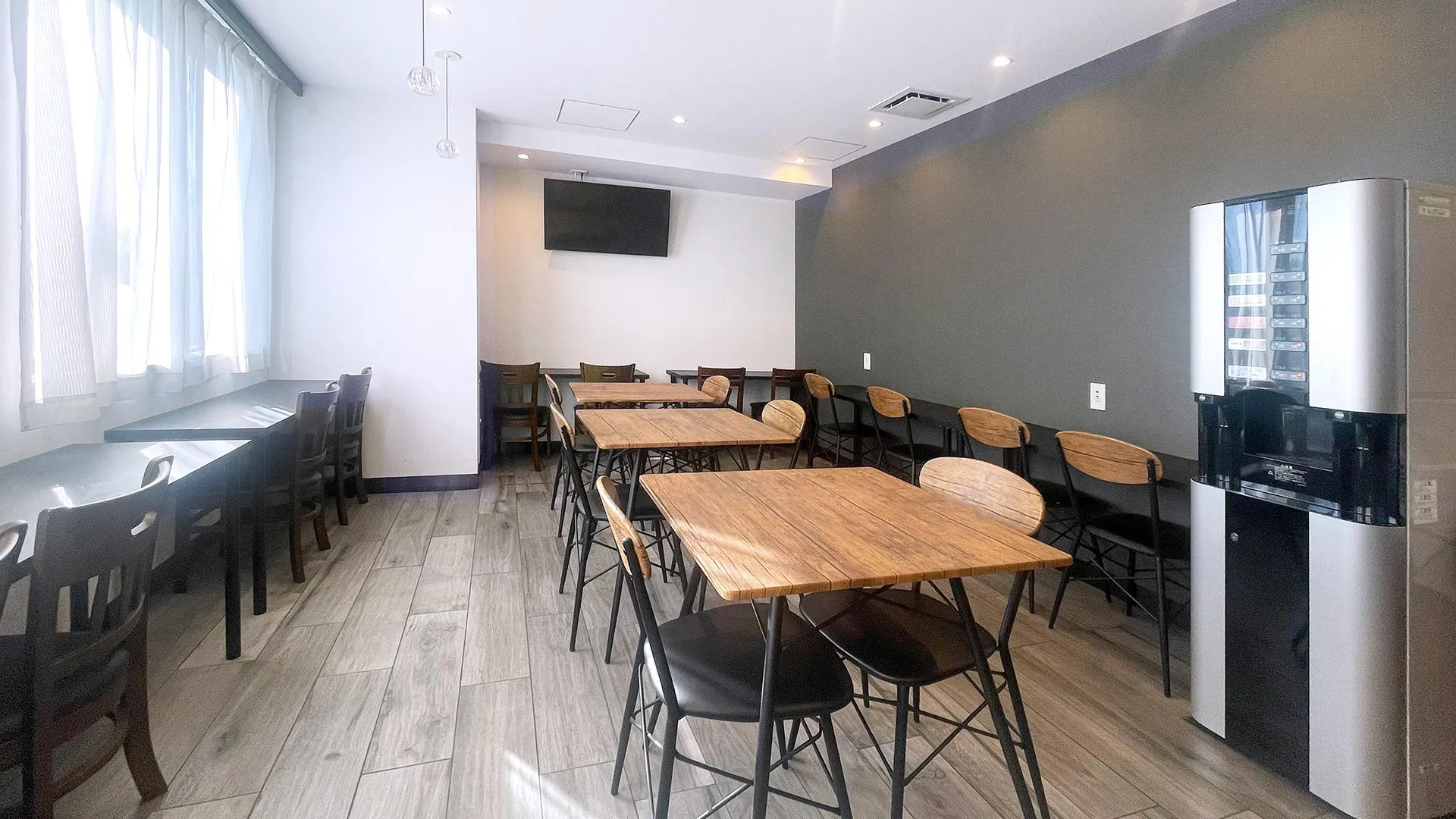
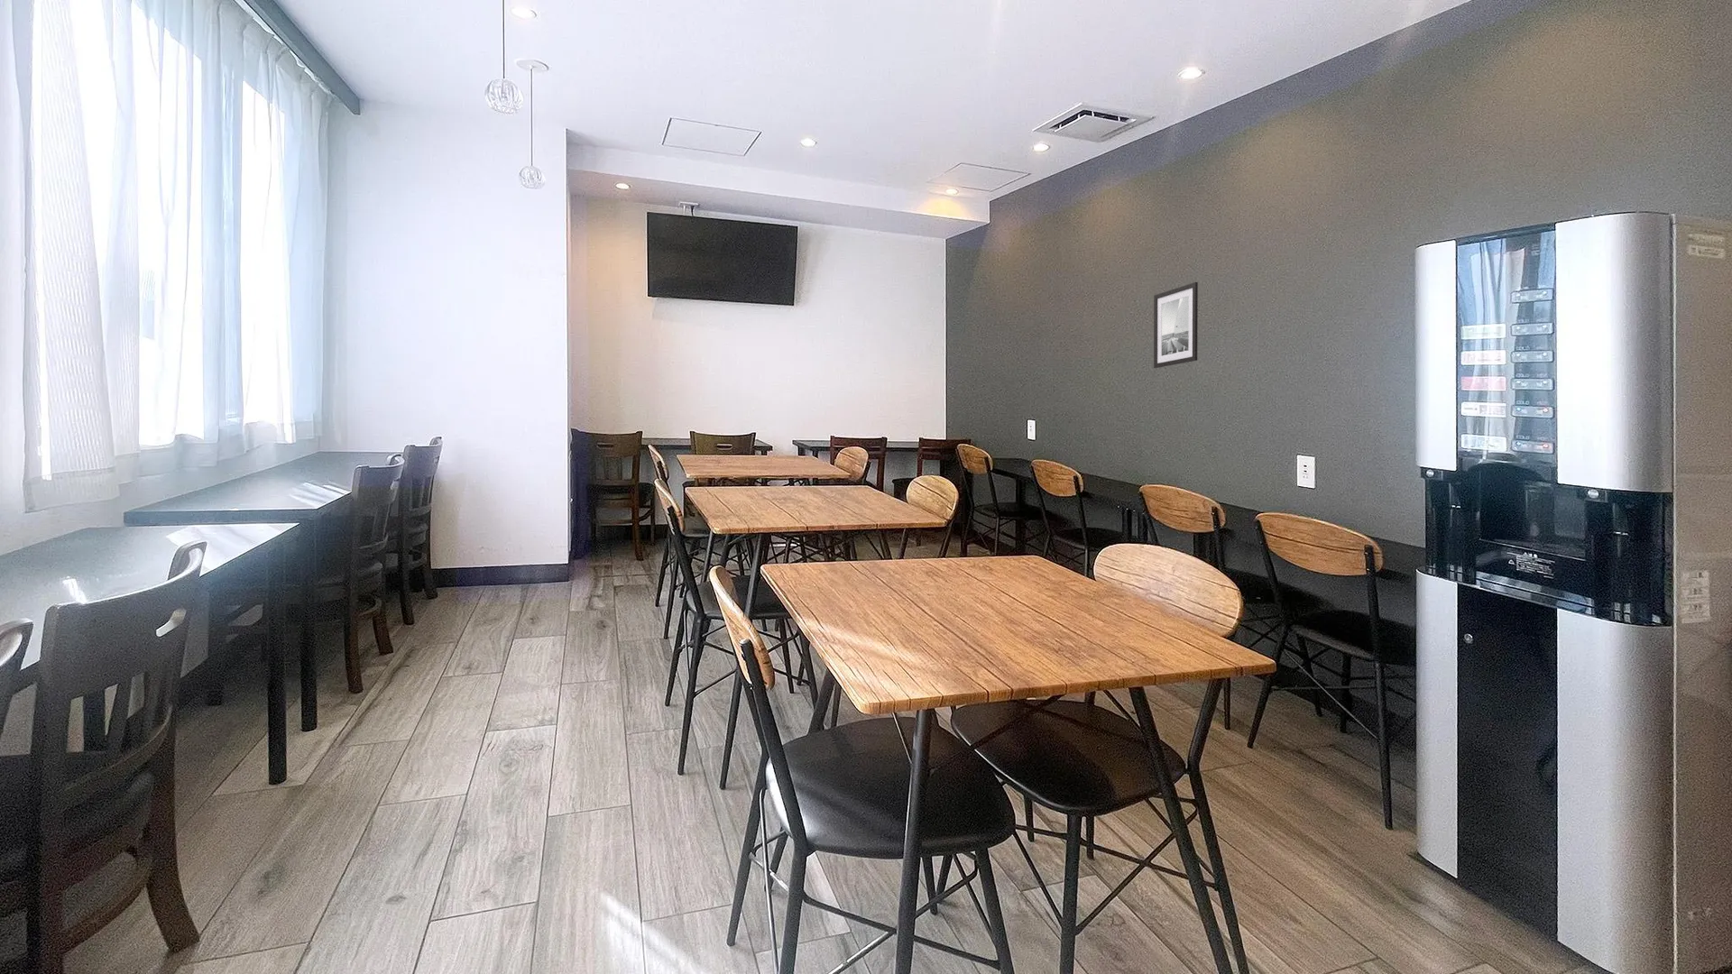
+ wall art [1153,282,1199,369]
